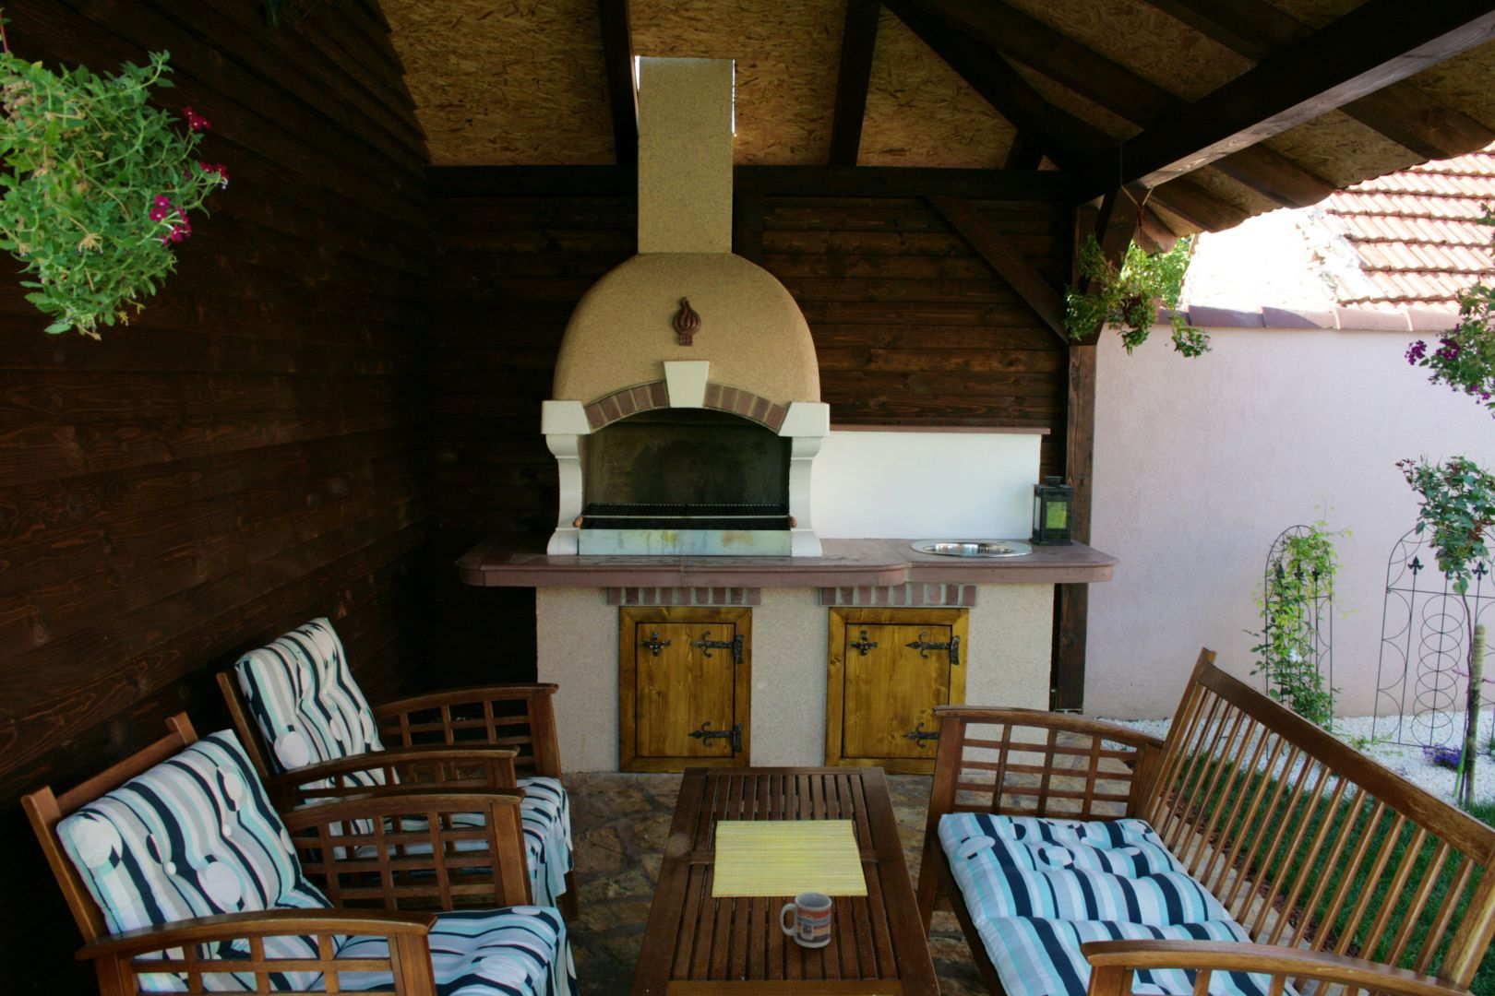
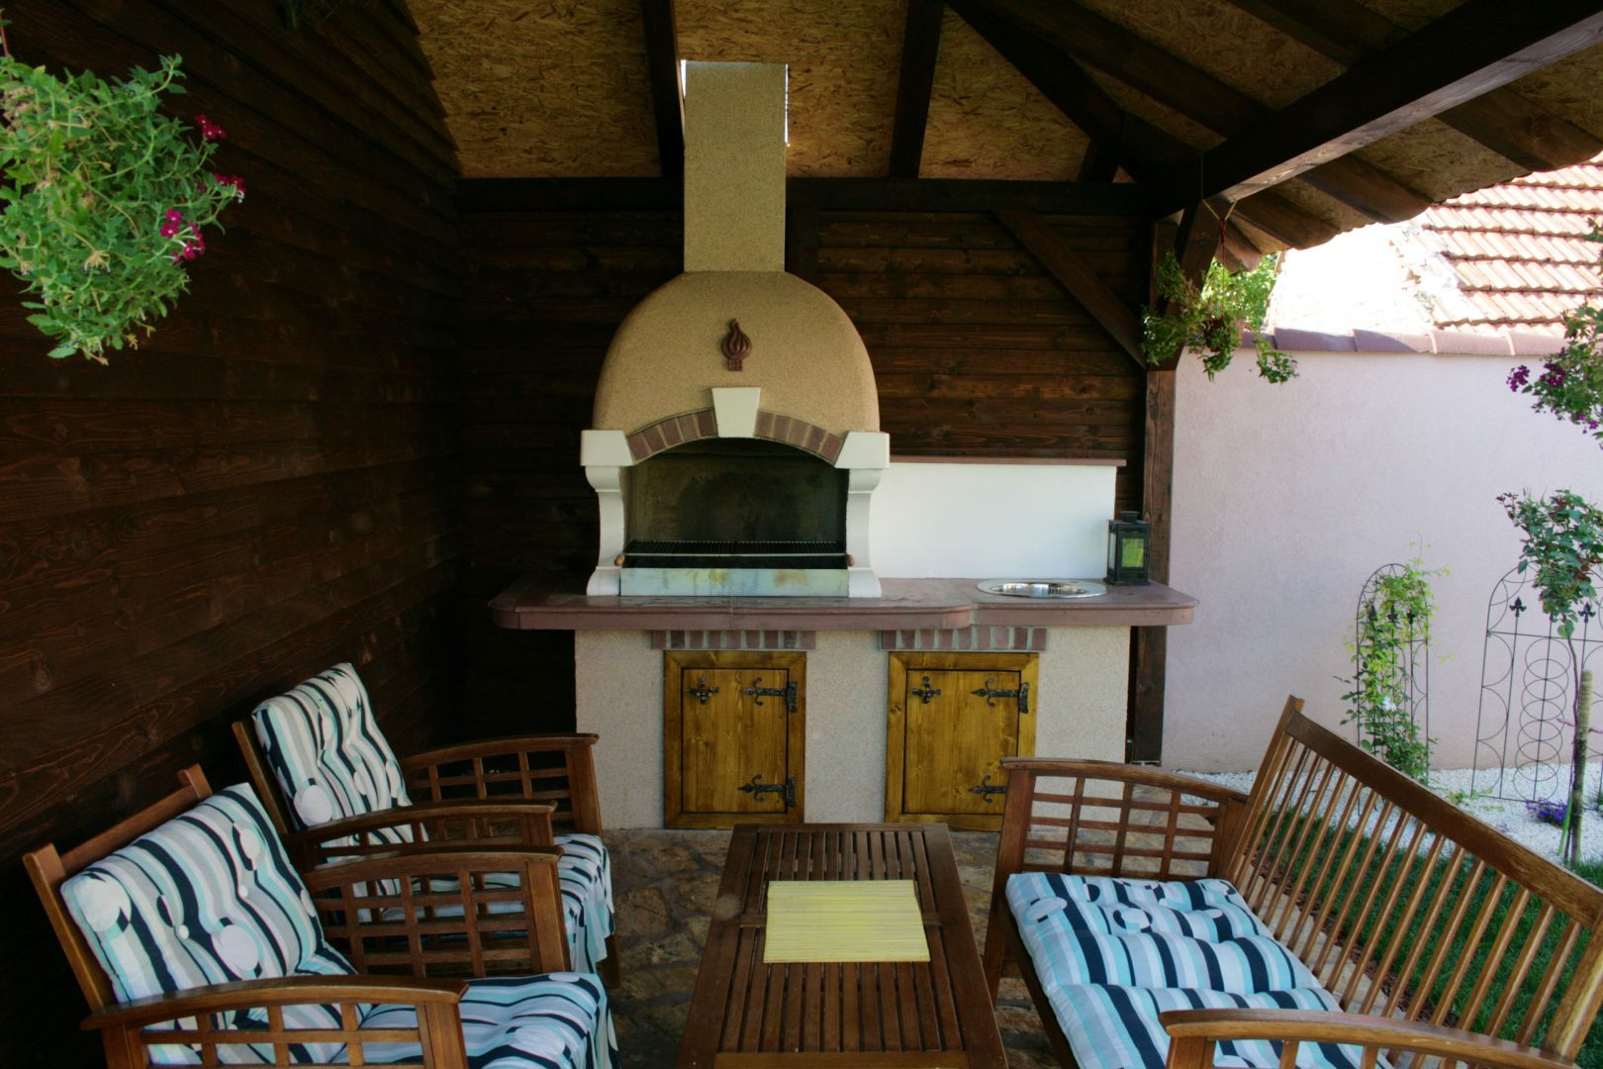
- cup [779,890,832,949]
